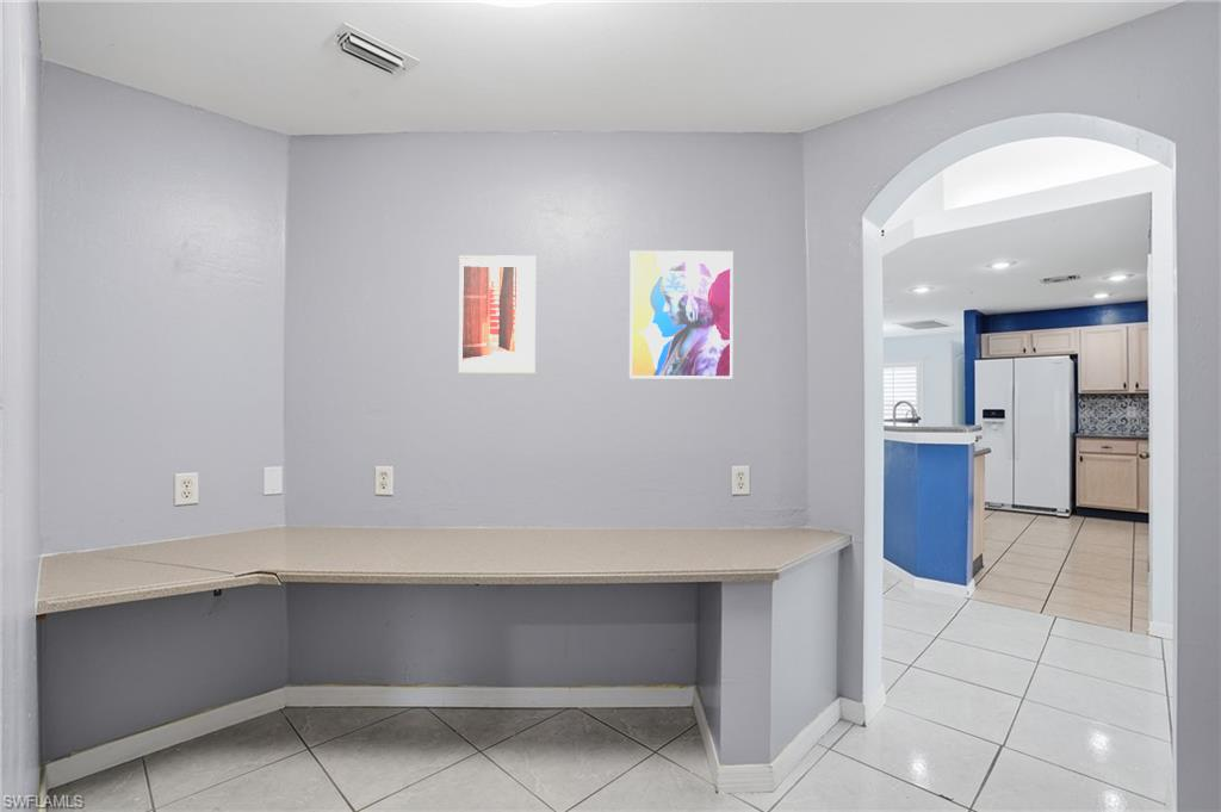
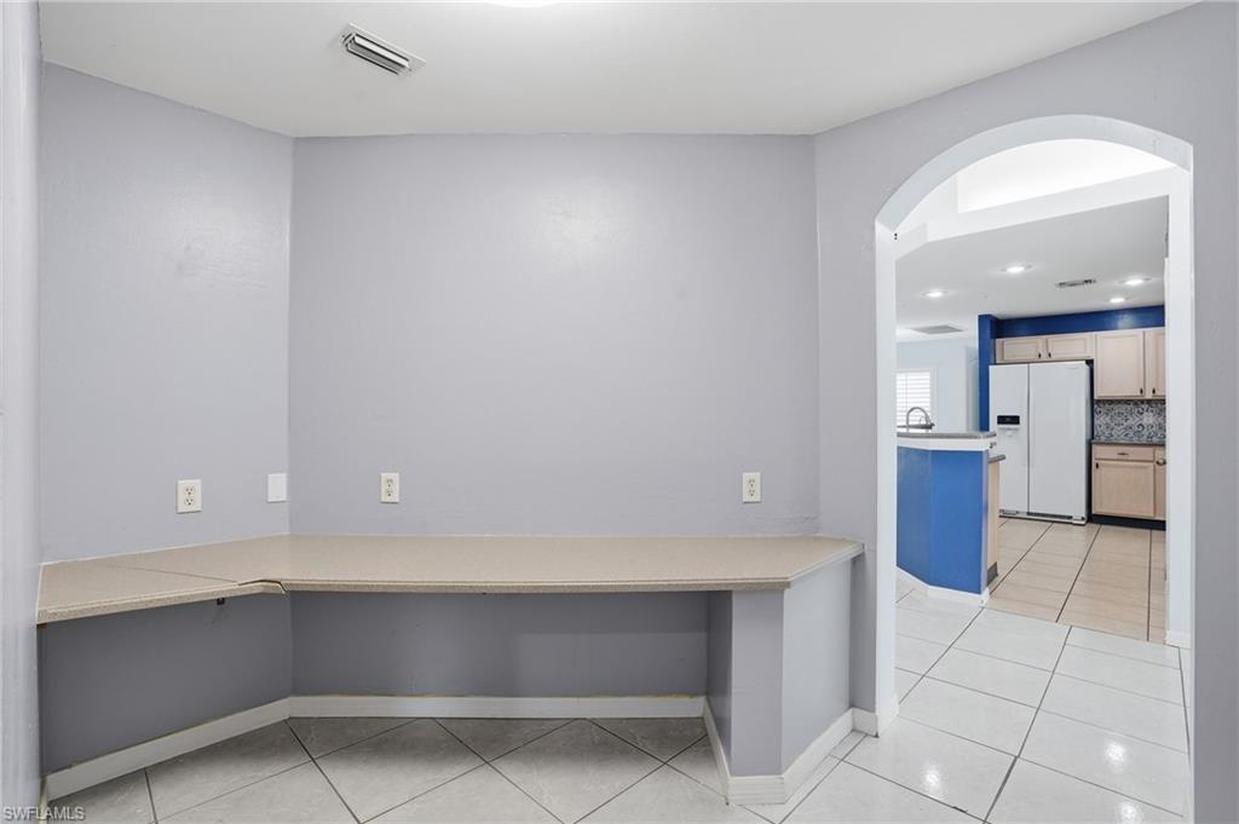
- wall art [628,249,735,380]
- wall art [458,254,537,374]
